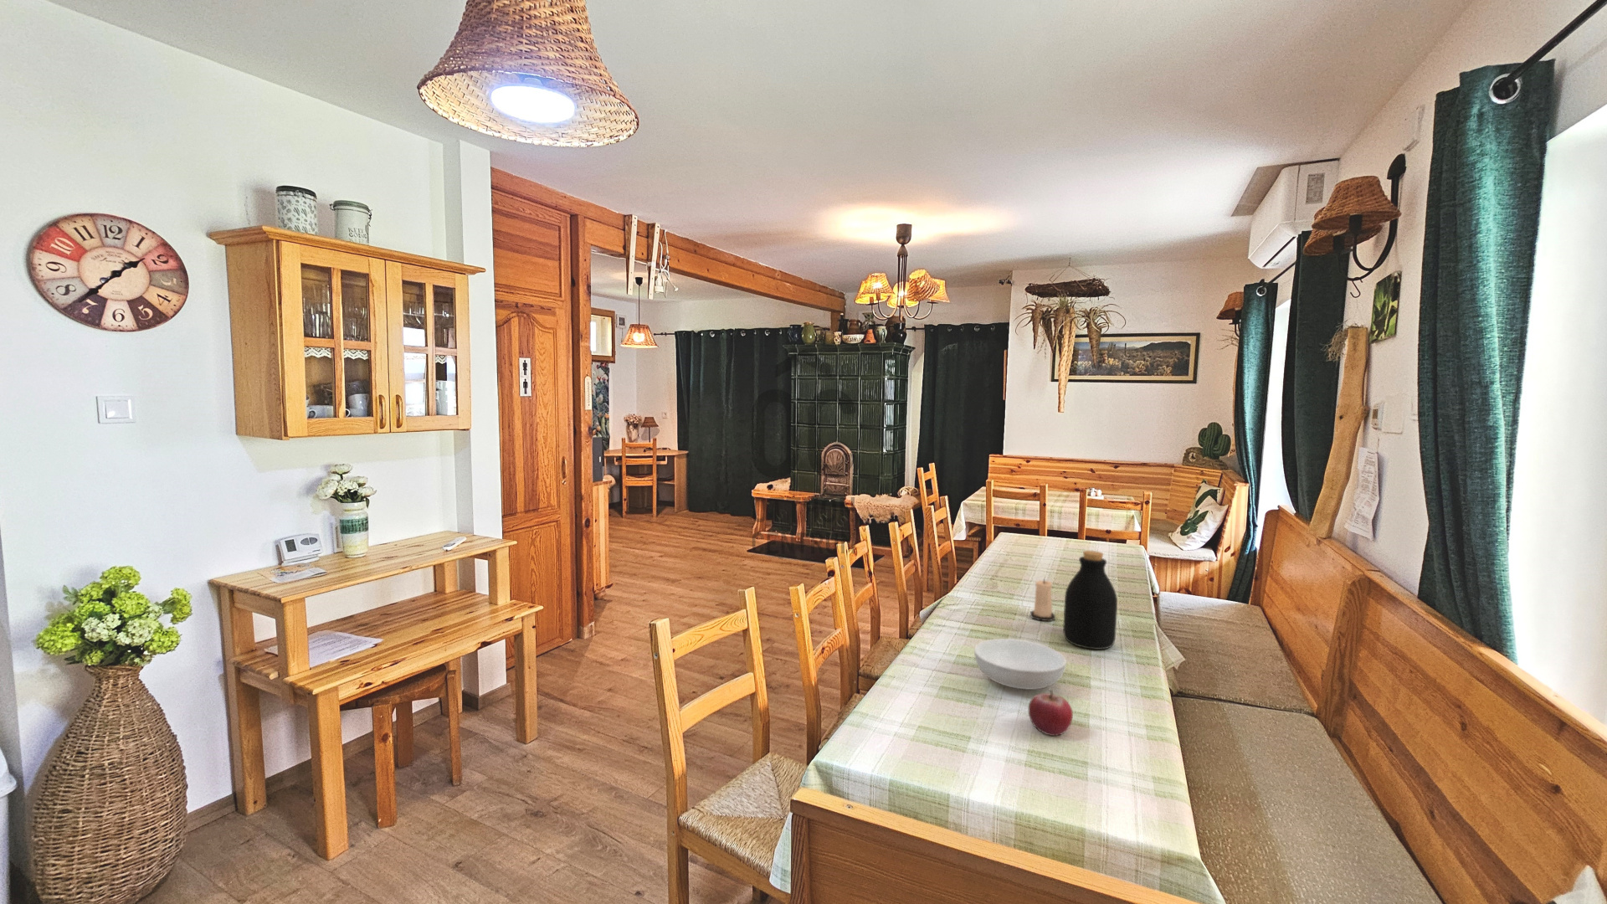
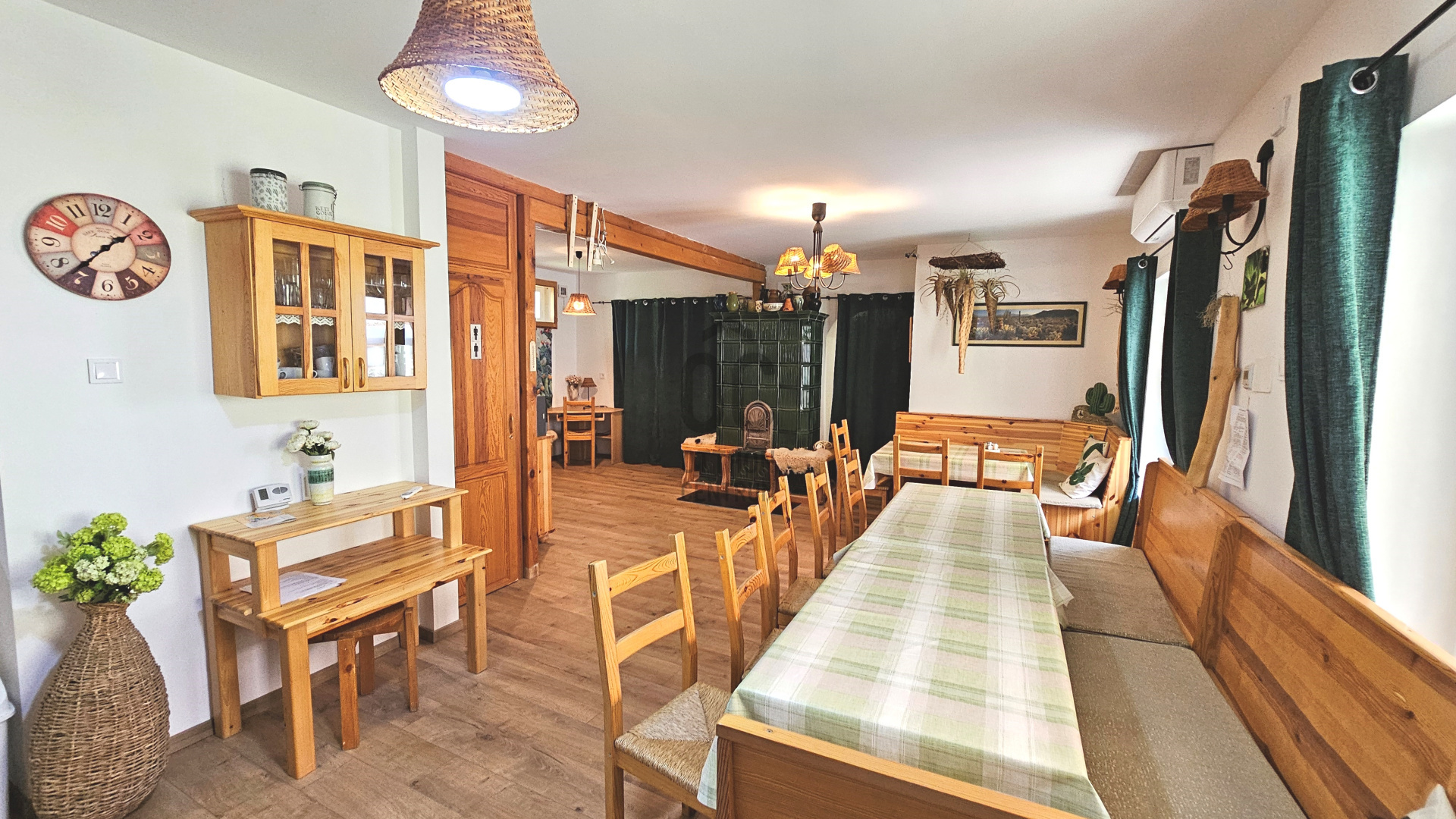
- serving bowl [973,638,1067,691]
- candle [1030,577,1056,621]
- fruit [1028,688,1074,736]
- bottle [1062,550,1118,650]
